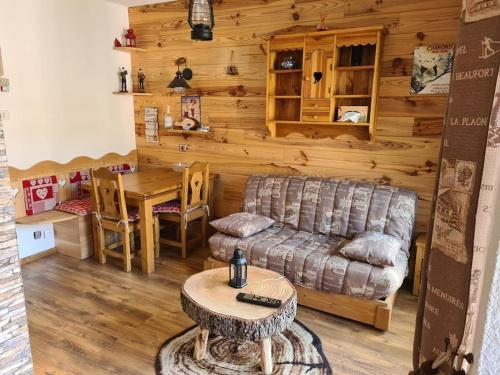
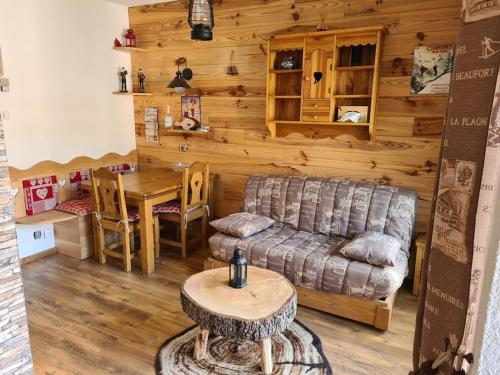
- remote control [235,291,283,309]
